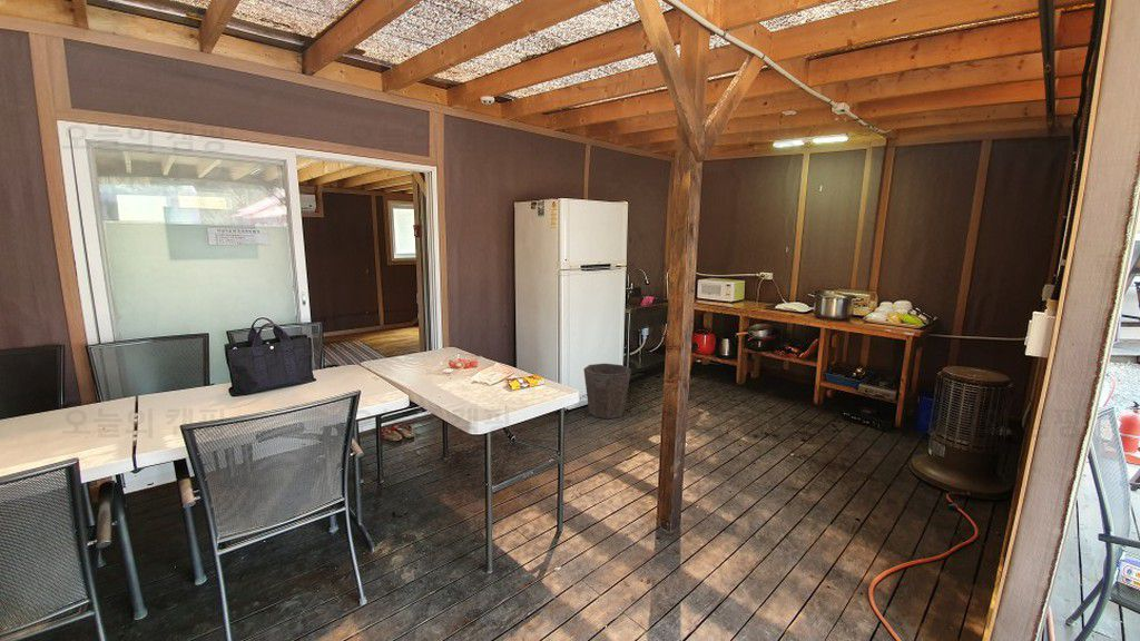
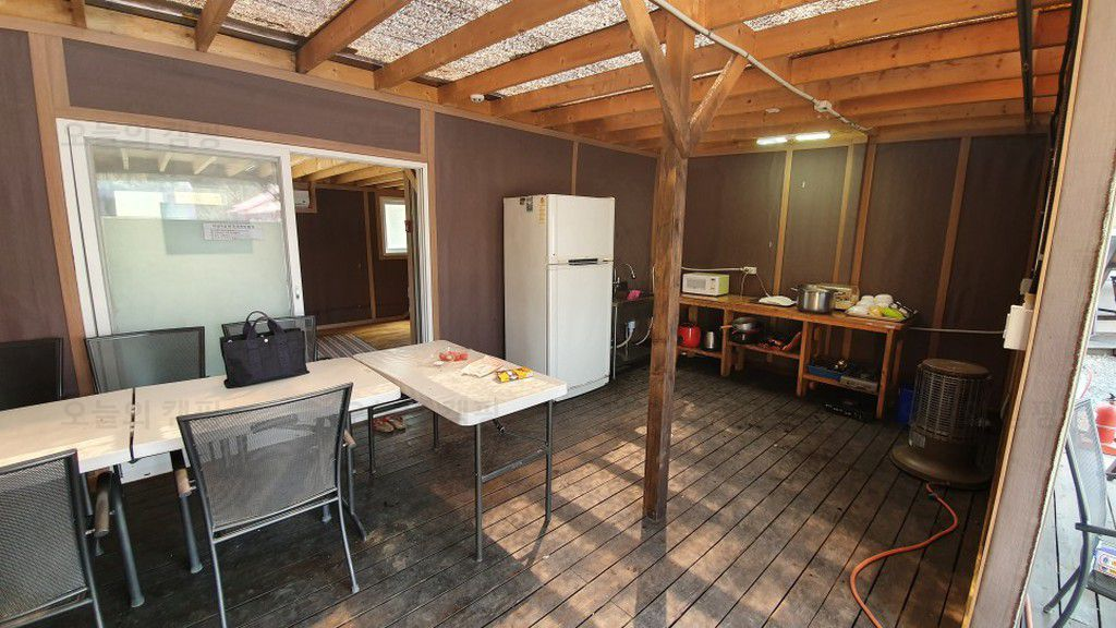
- waste bin [582,363,632,420]
